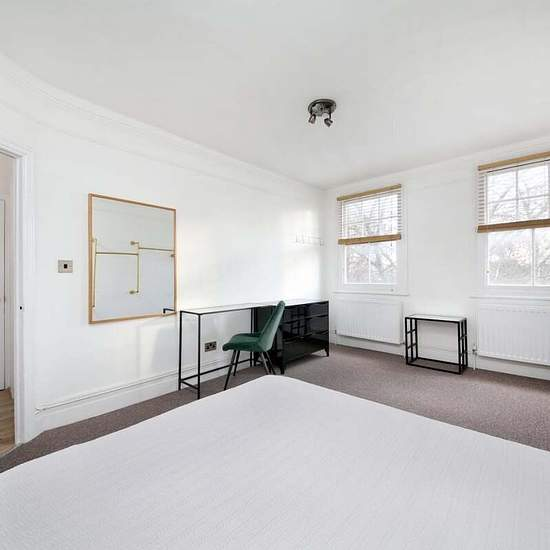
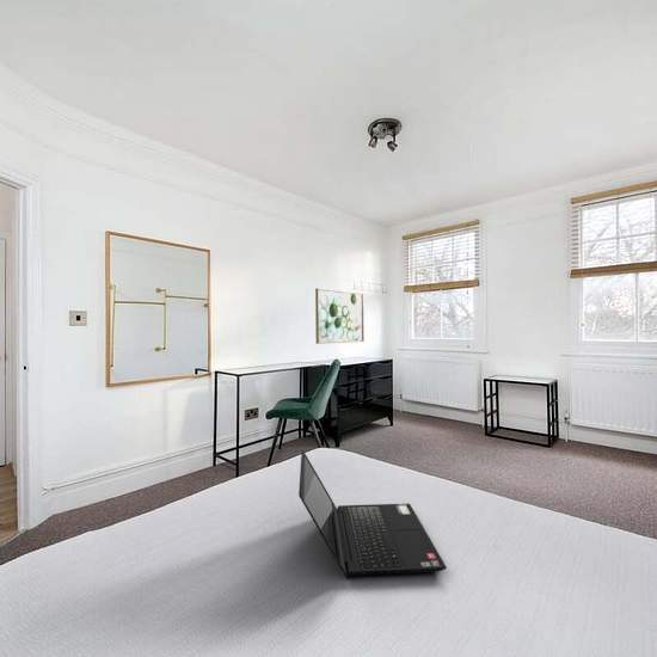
+ wall art [314,287,366,345]
+ laptop computer [297,449,448,579]
